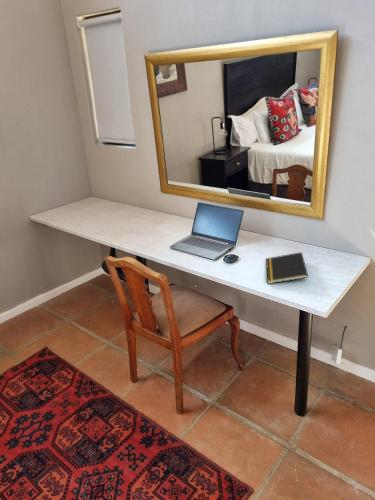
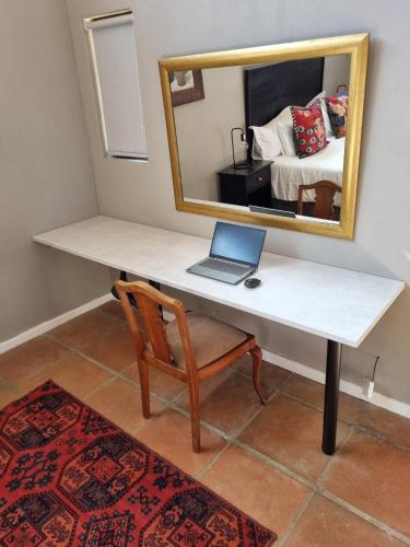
- notepad [265,251,309,285]
